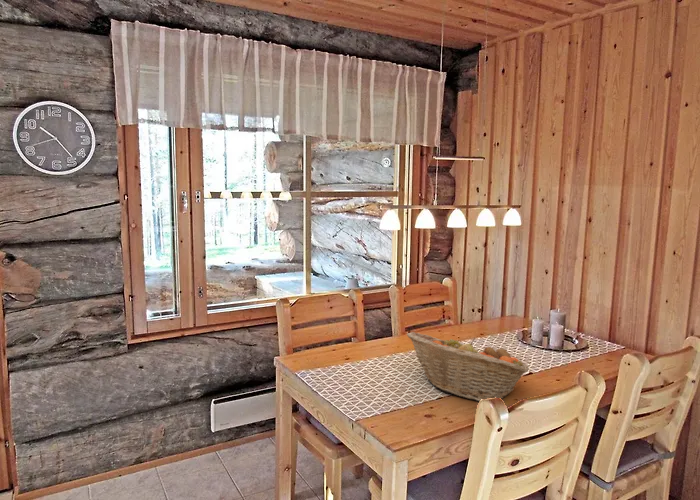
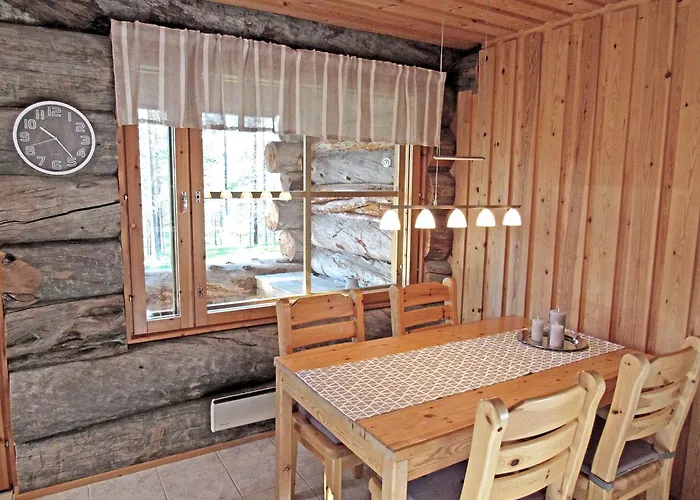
- fruit basket [406,331,530,402]
